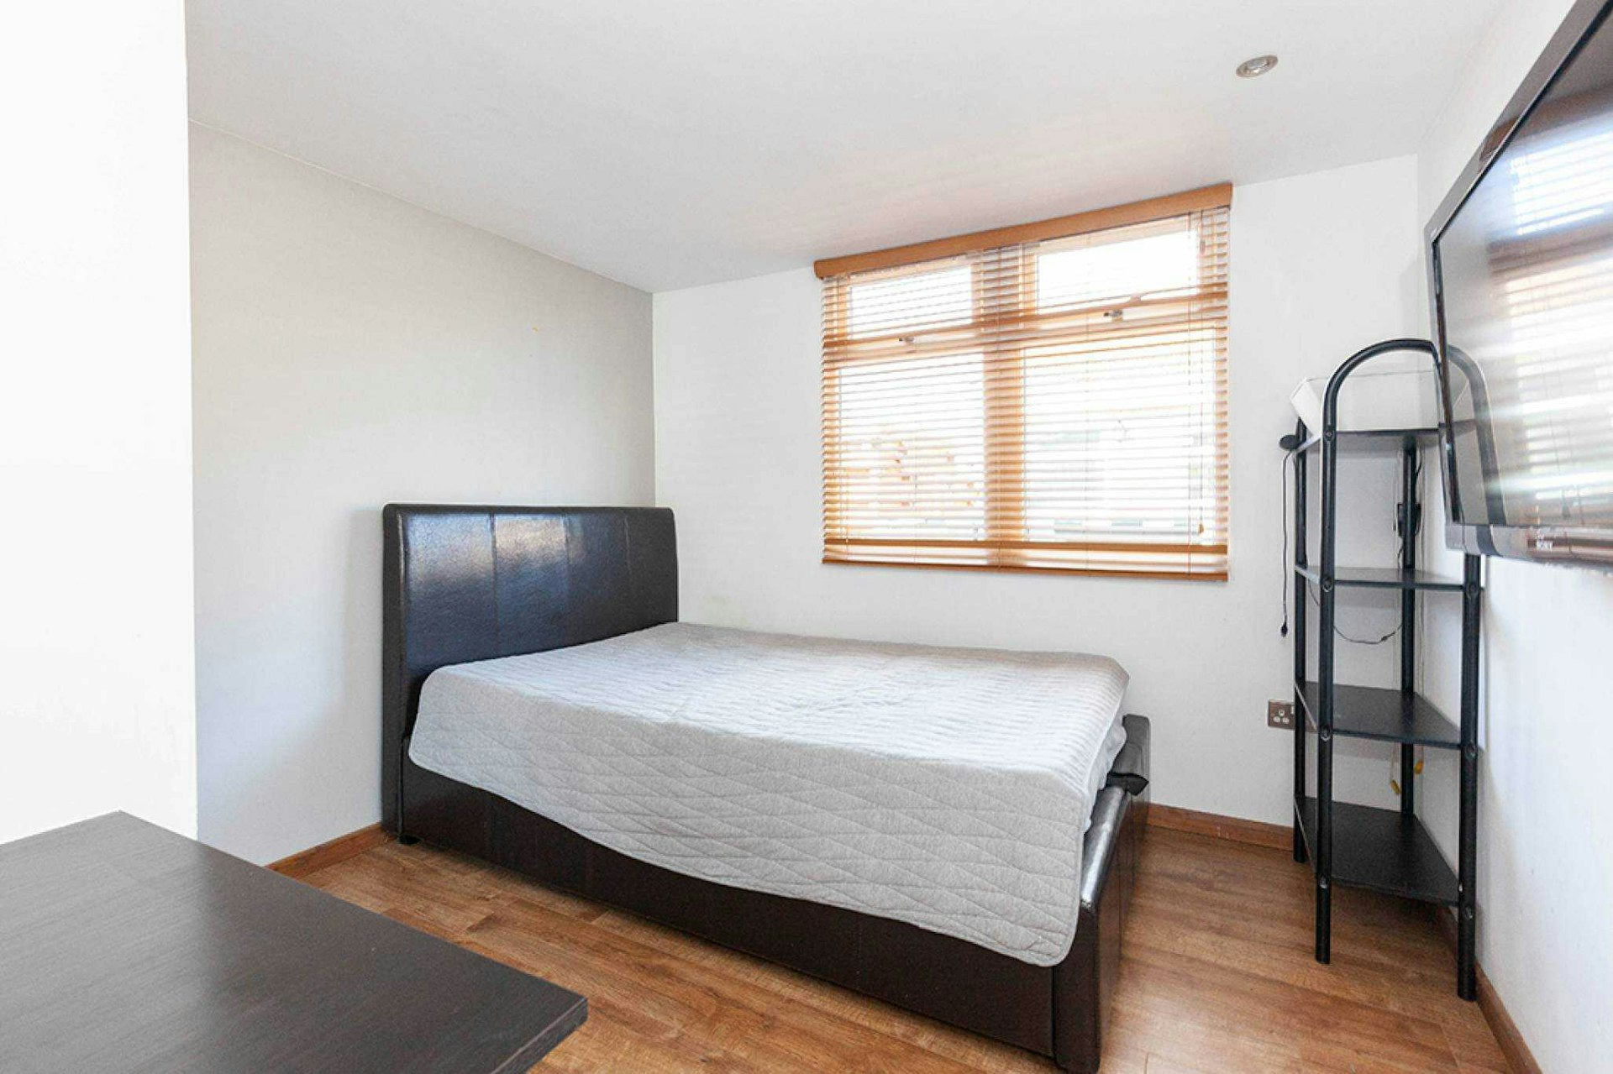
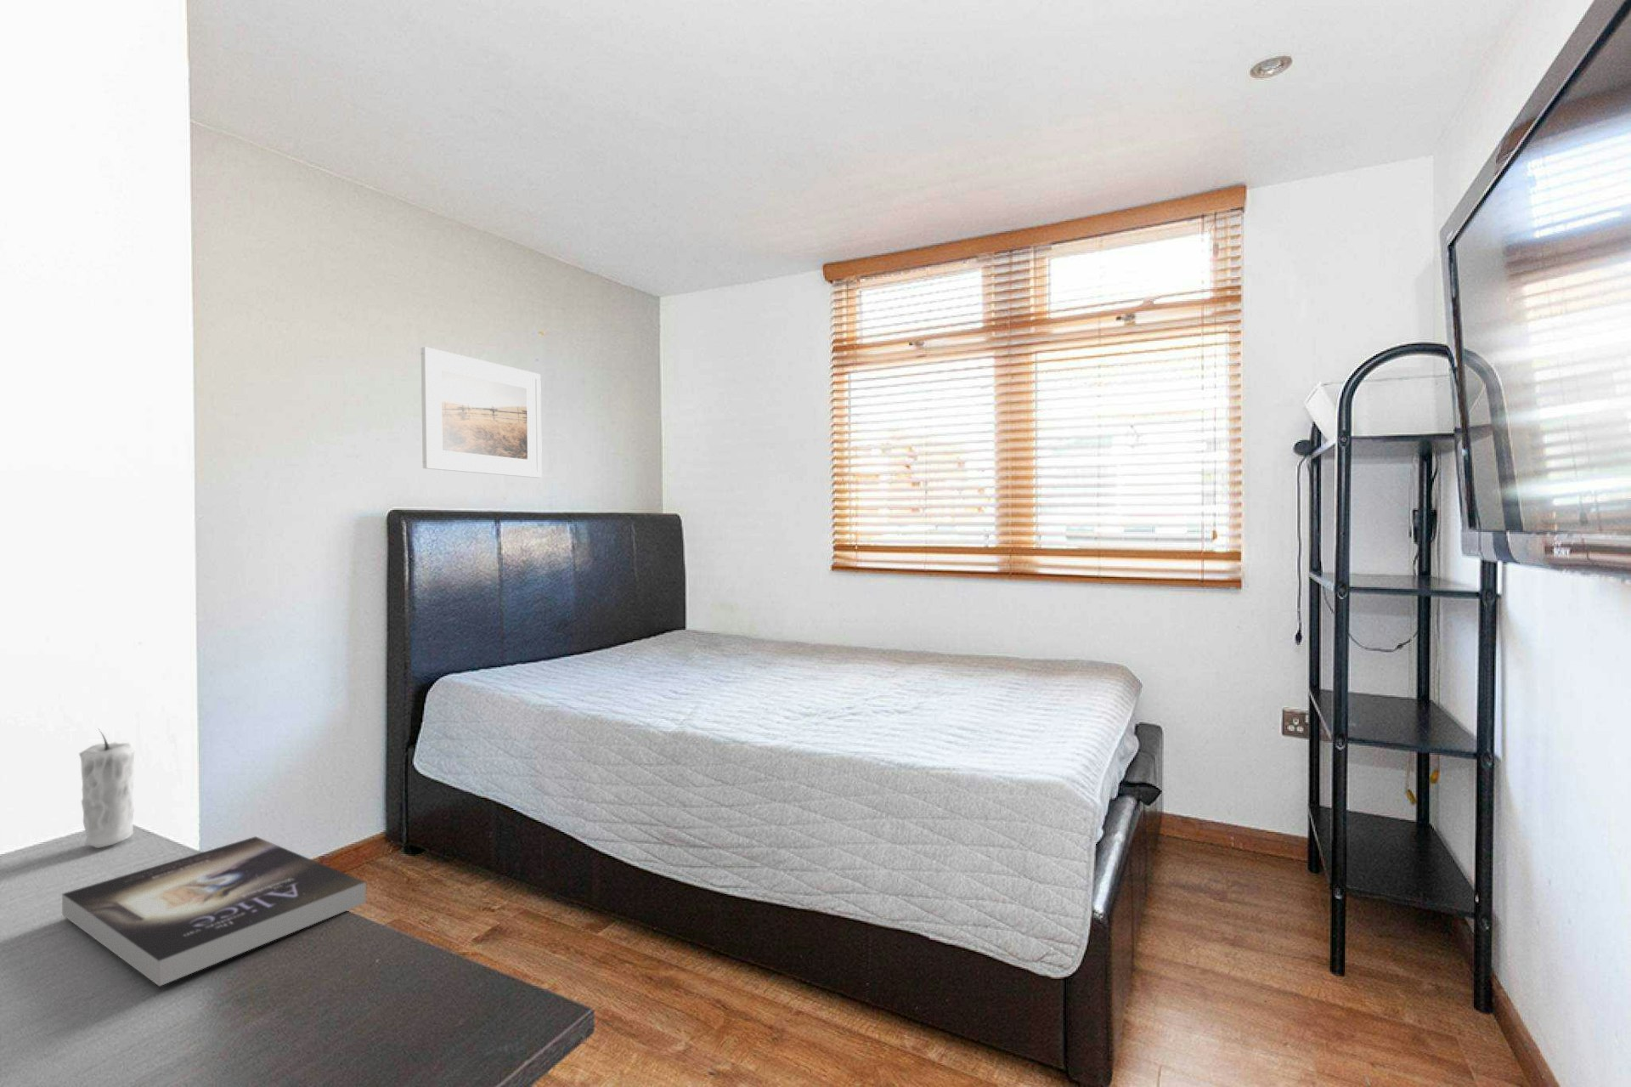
+ book [61,836,367,988]
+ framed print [421,346,543,478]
+ candle [78,727,136,849]
